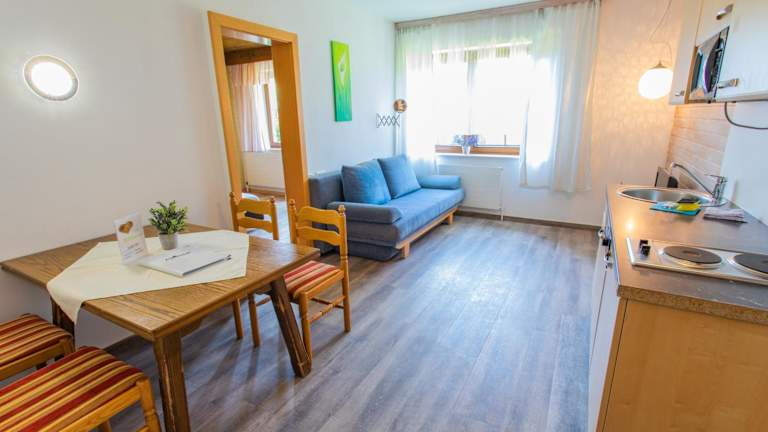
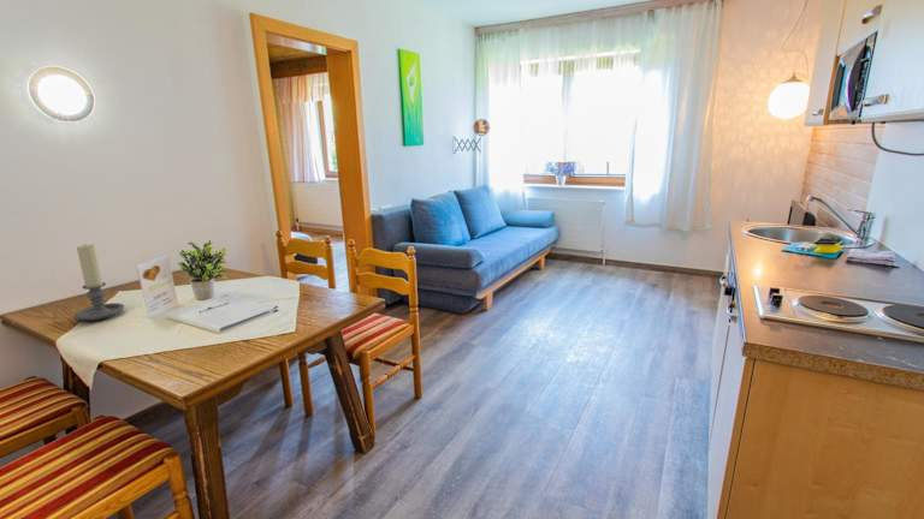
+ candle holder [72,243,125,322]
